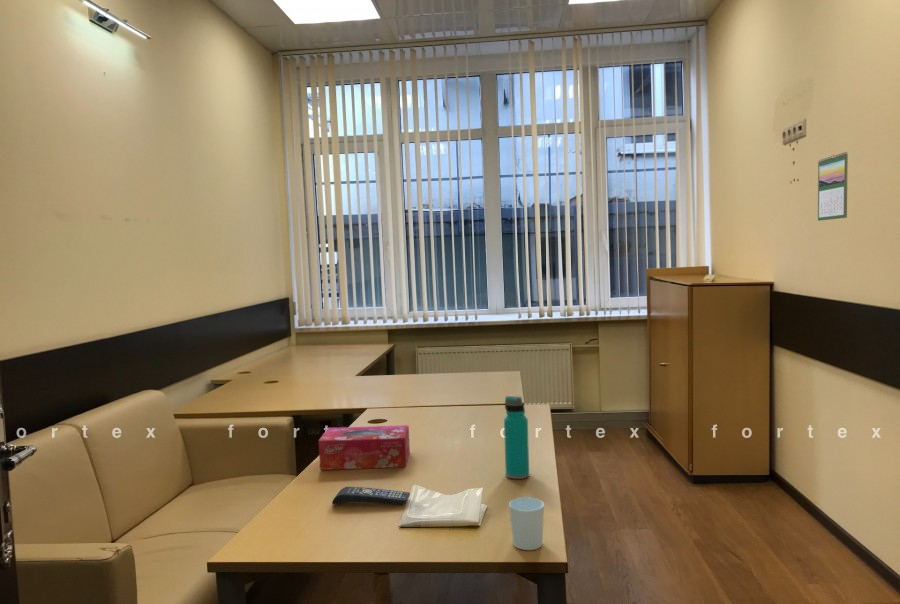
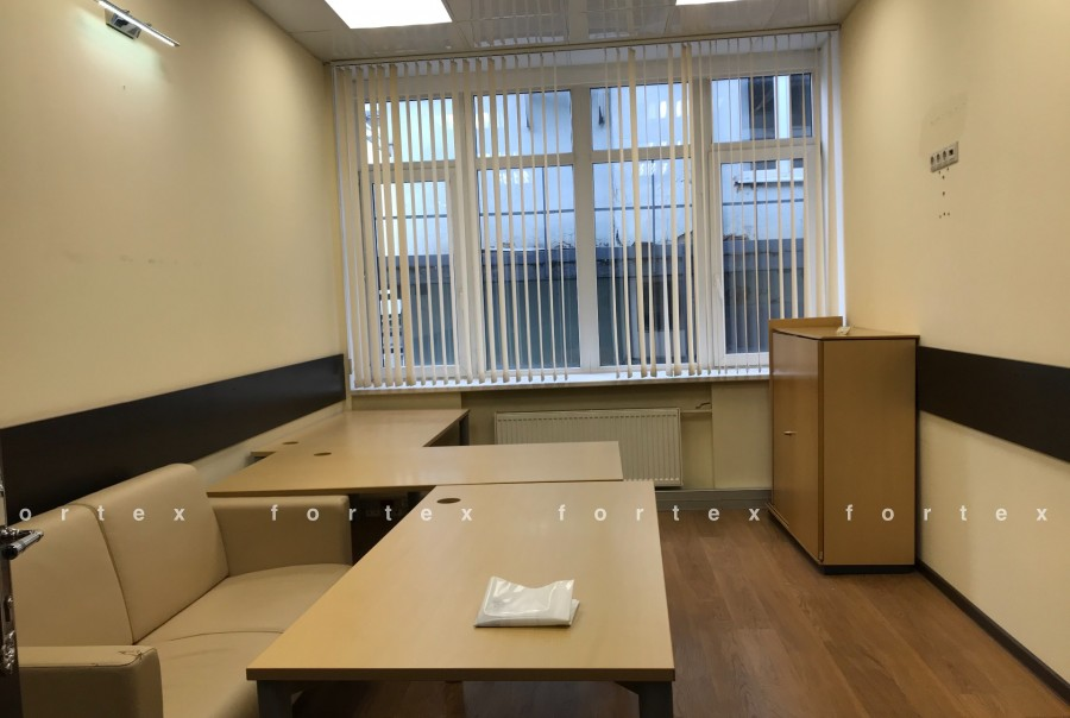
- cup [508,496,545,551]
- remote control [331,486,411,506]
- water bottle [503,395,530,480]
- calendar [817,151,849,221]
- tissue box [318,424,411,471]
